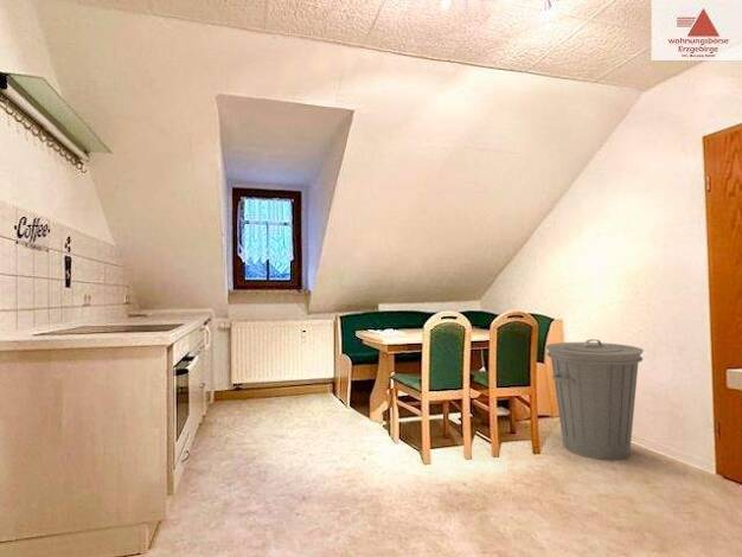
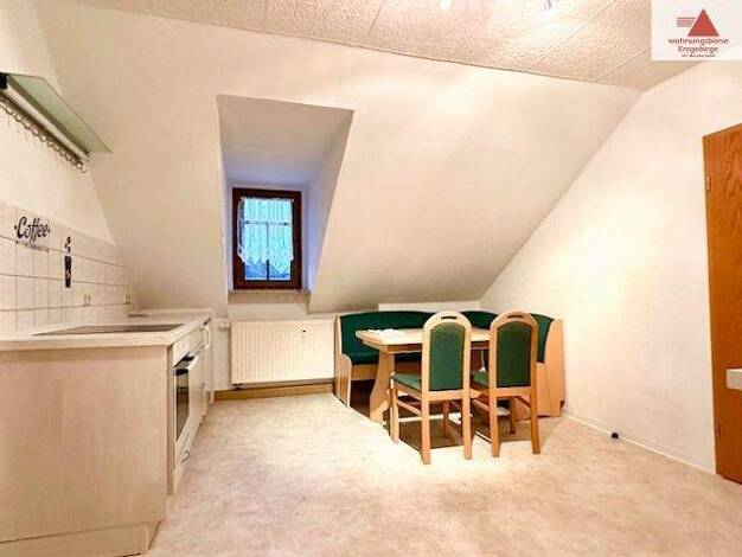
- trash can [544,338,645,461]
